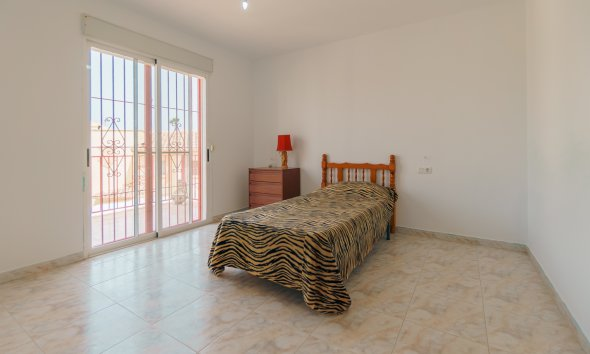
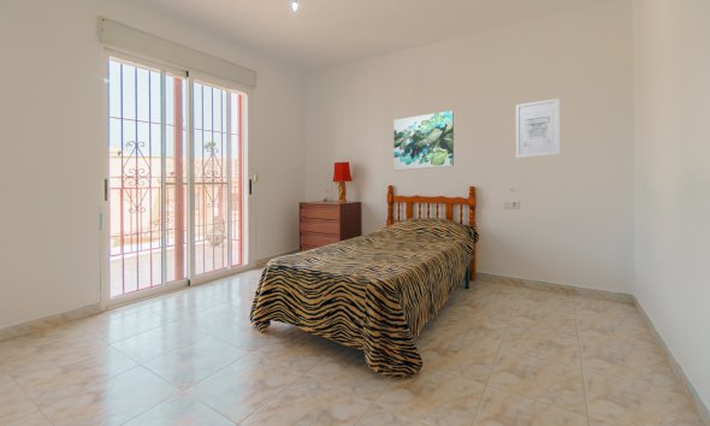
+ wall art [392,110,455,172]
+ wall art [515,97,561,159]
